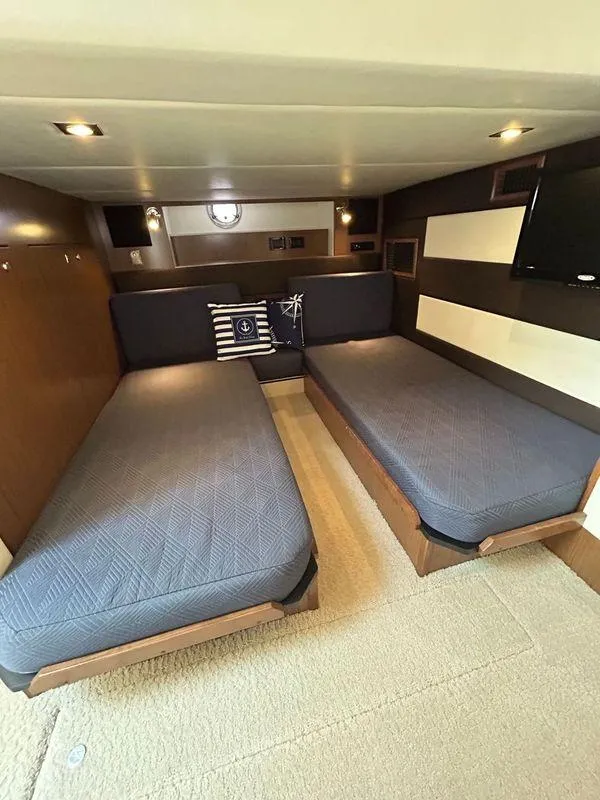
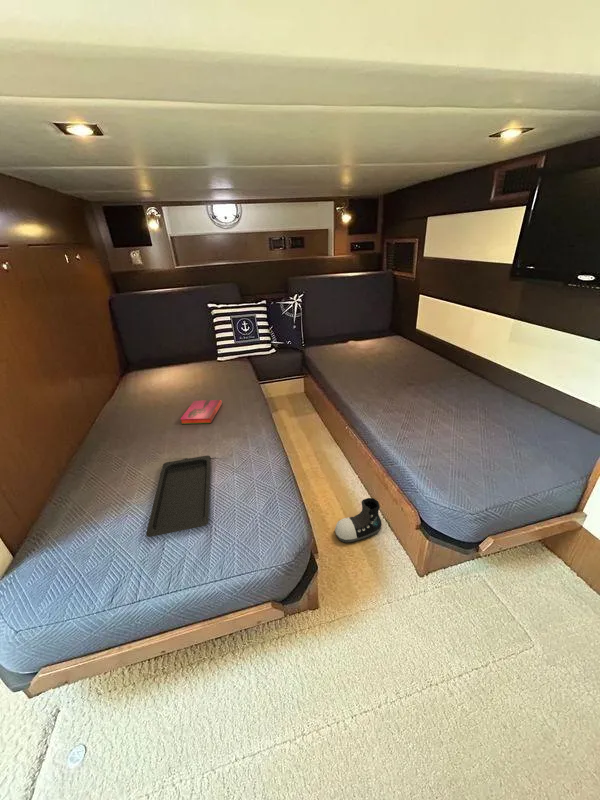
+ shoe [334,497,383,544]
+ serving tray [145,454,211,538]
+ hardback book [179,399,223,425]
